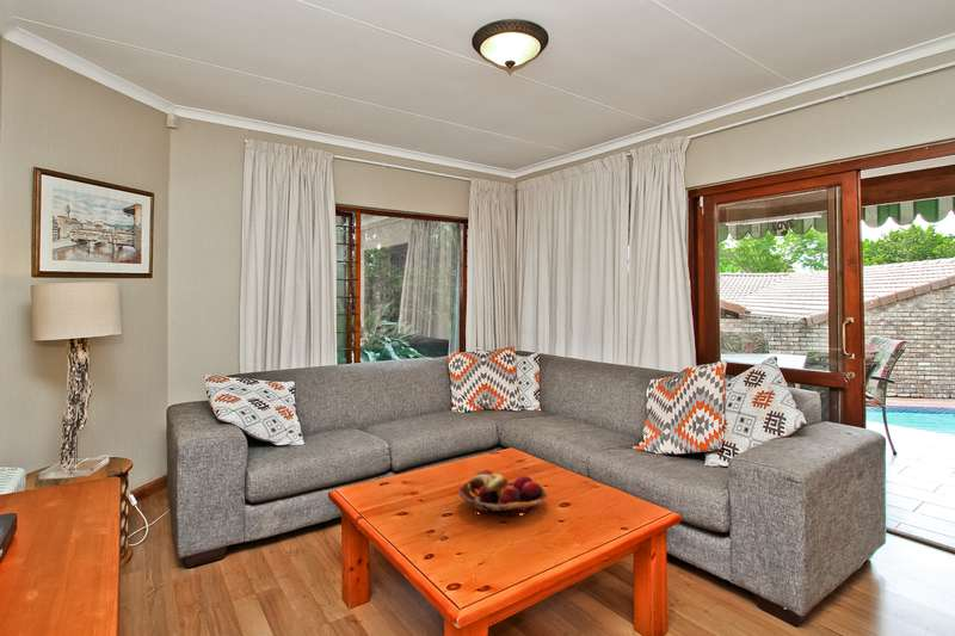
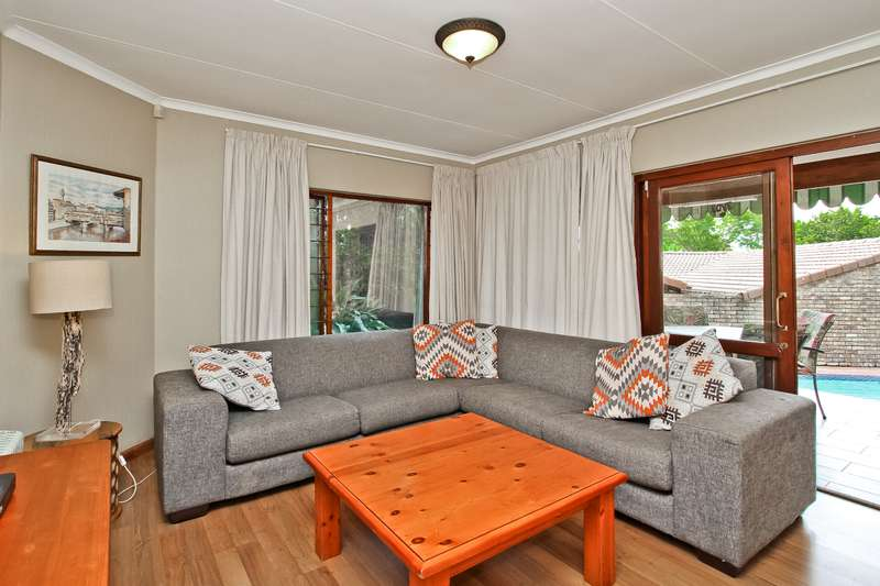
- fruit basket [457,469,548,518]
